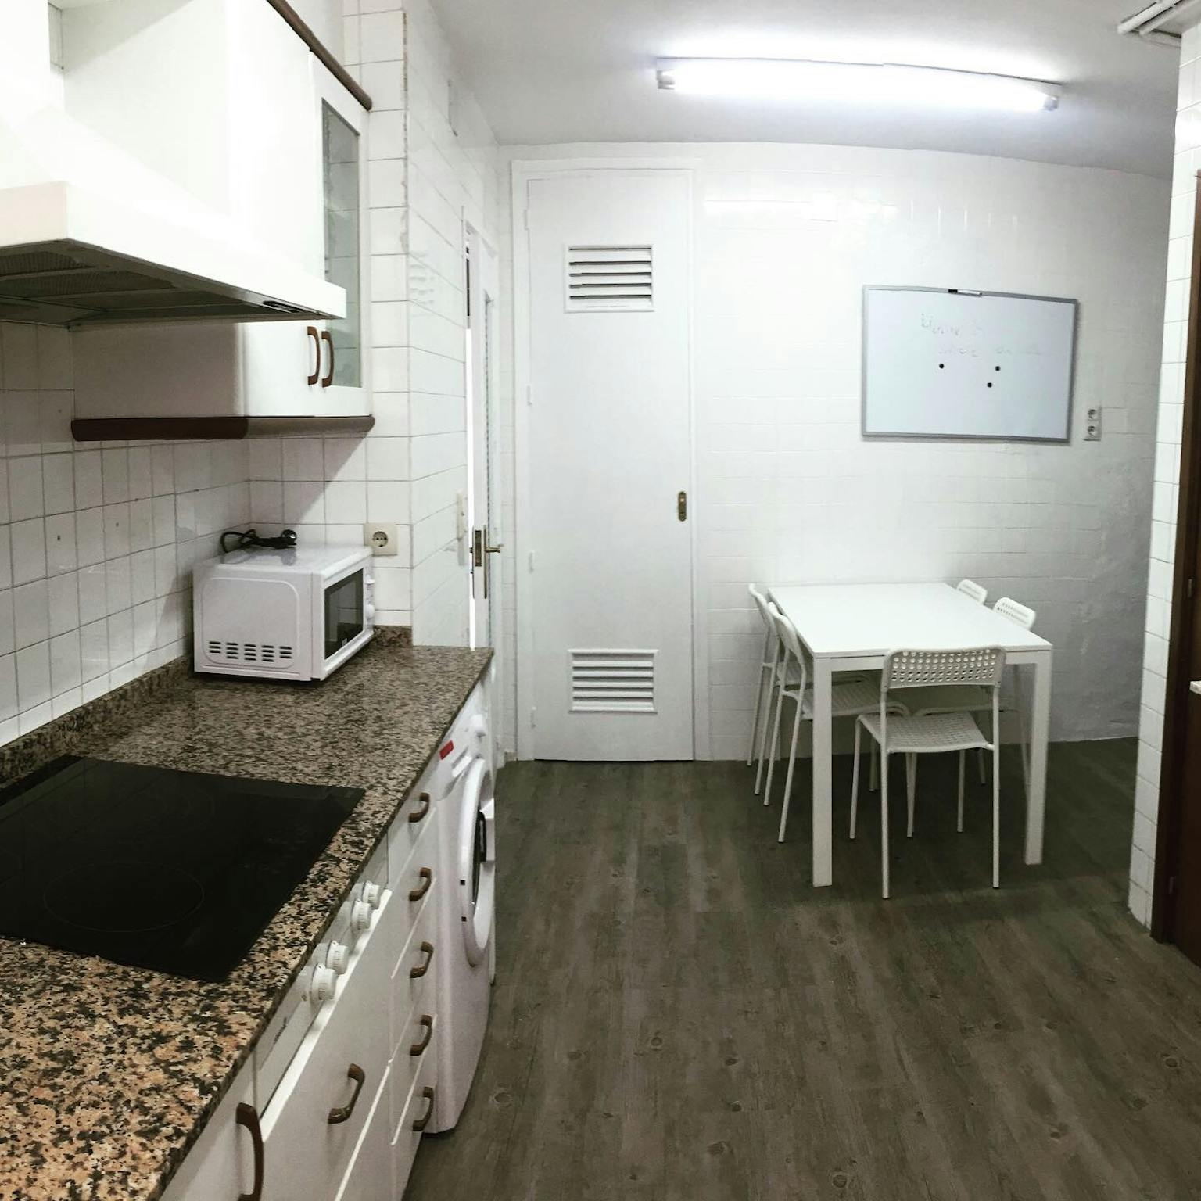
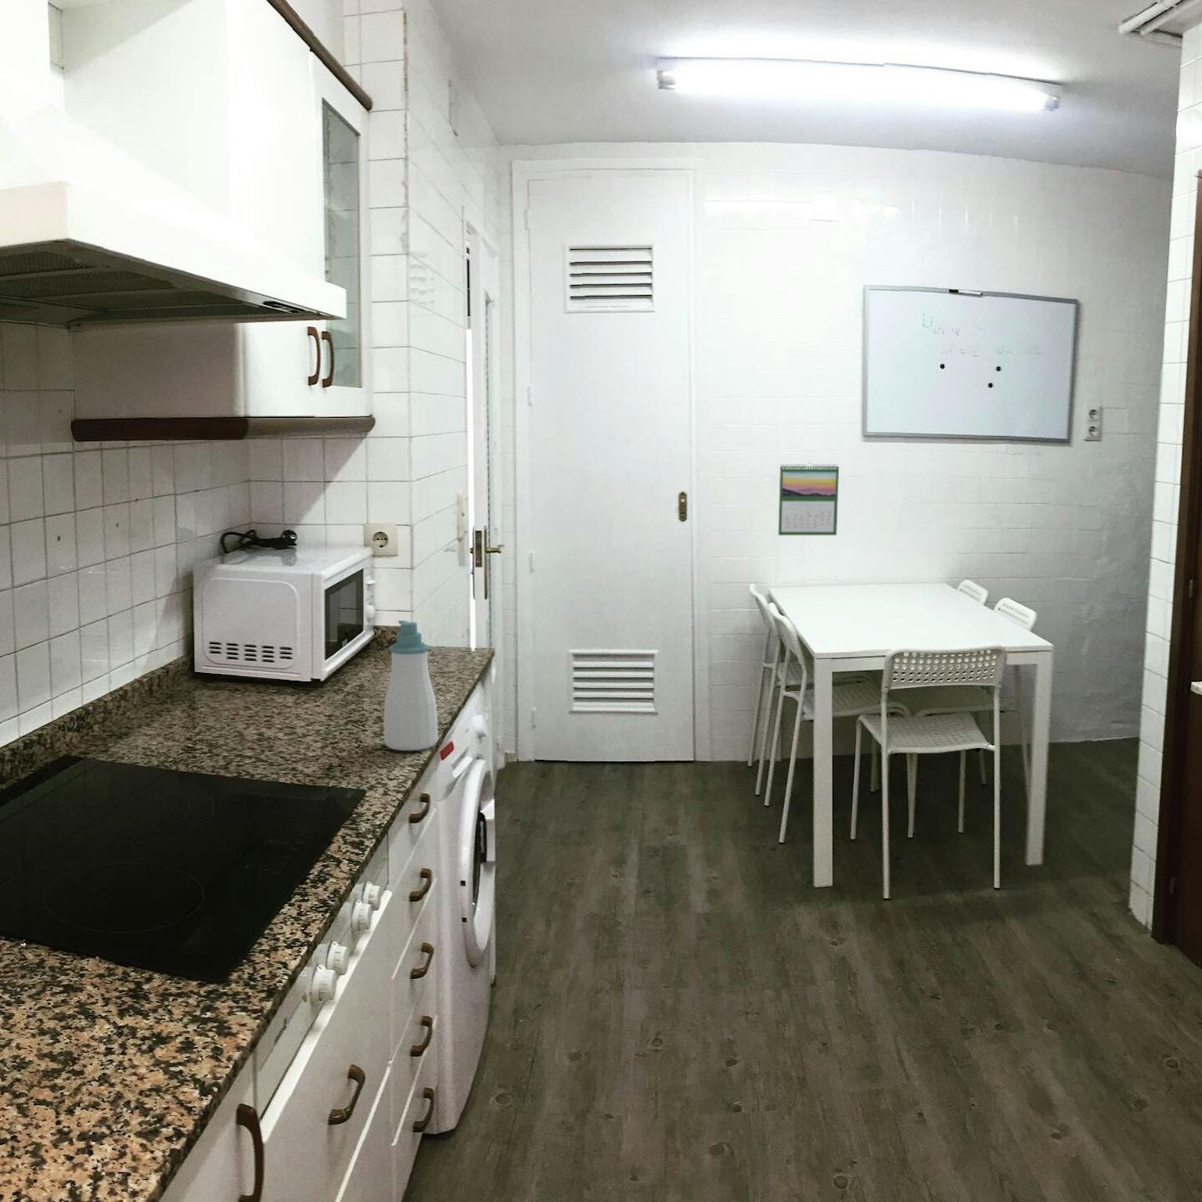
+ calendar [778,462,840,536]
+ soap bottle [383,620,438,752]
